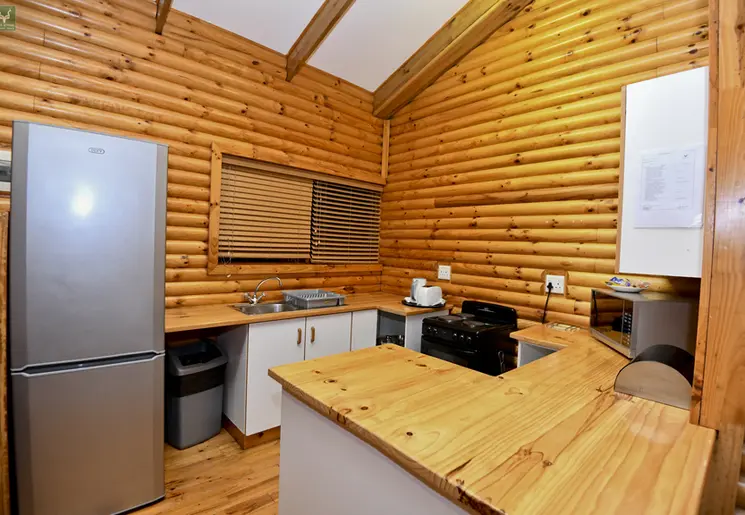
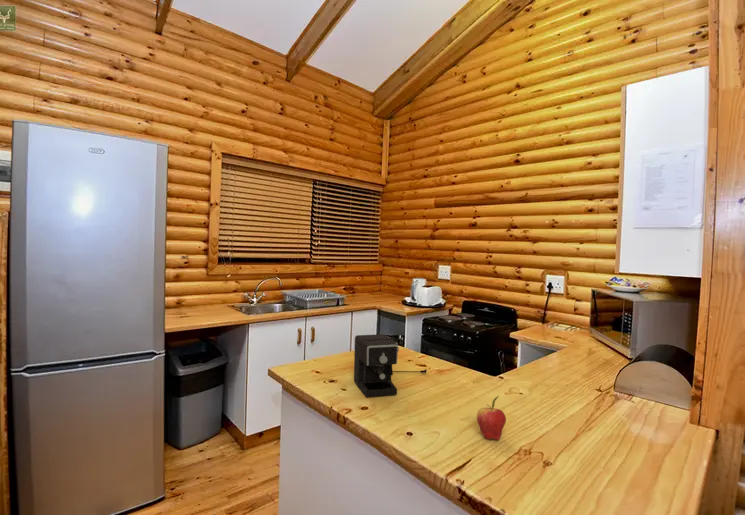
+ coffee maker [353,333,428,398]
+ fruit [476,395,507,441]
